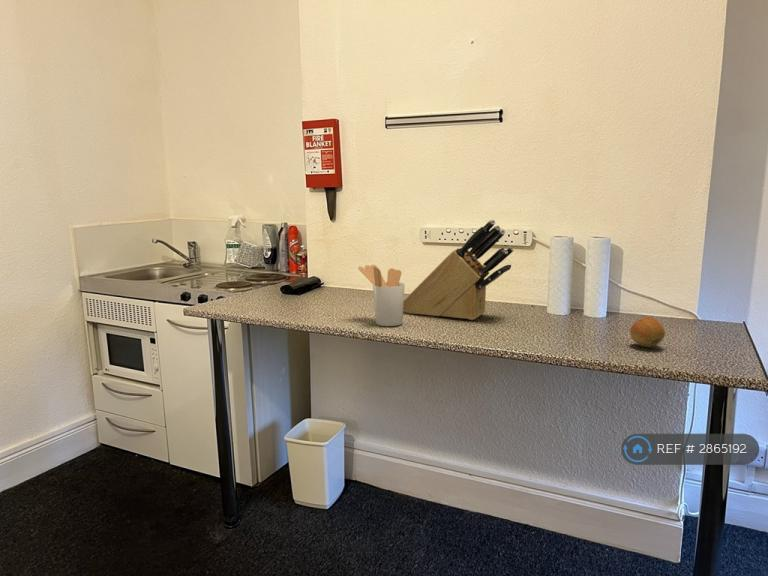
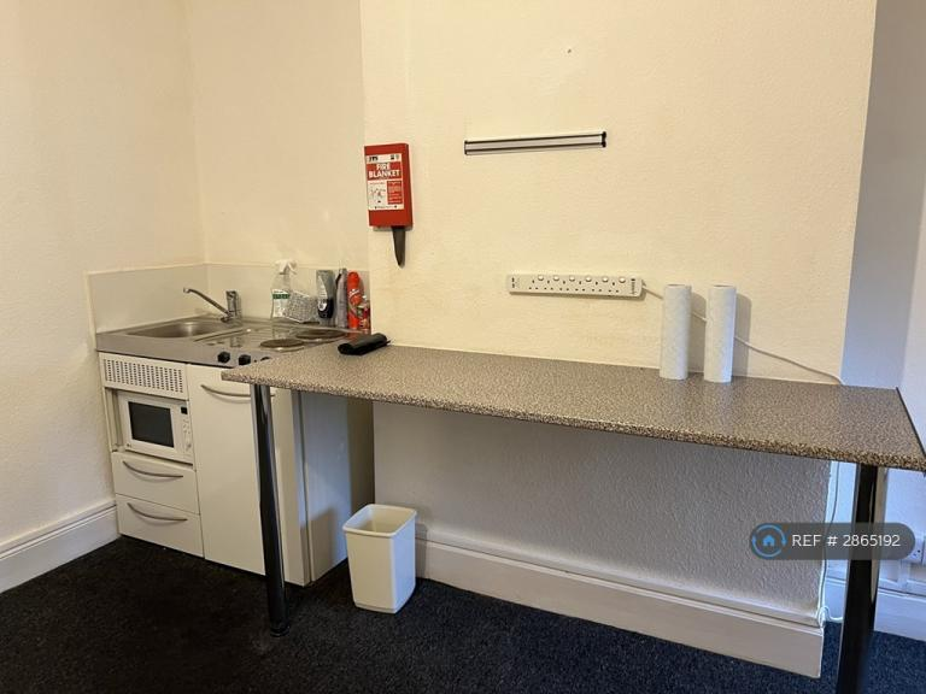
- fruit [629,316,666,348]
- utensil holder [358,264,406,327]
- knife block [403,219,515,321]
